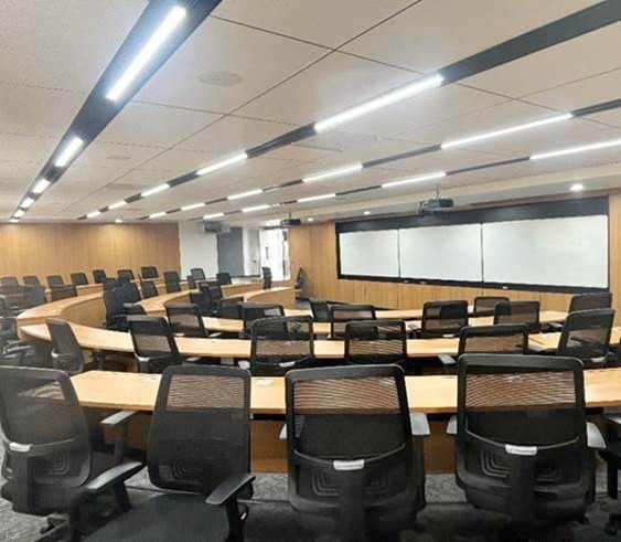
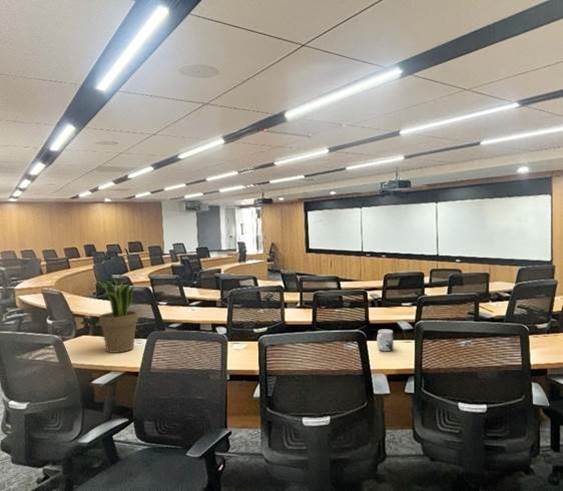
+ mug [376,328,394,352]
+ potted plant [92,276,139,354]
